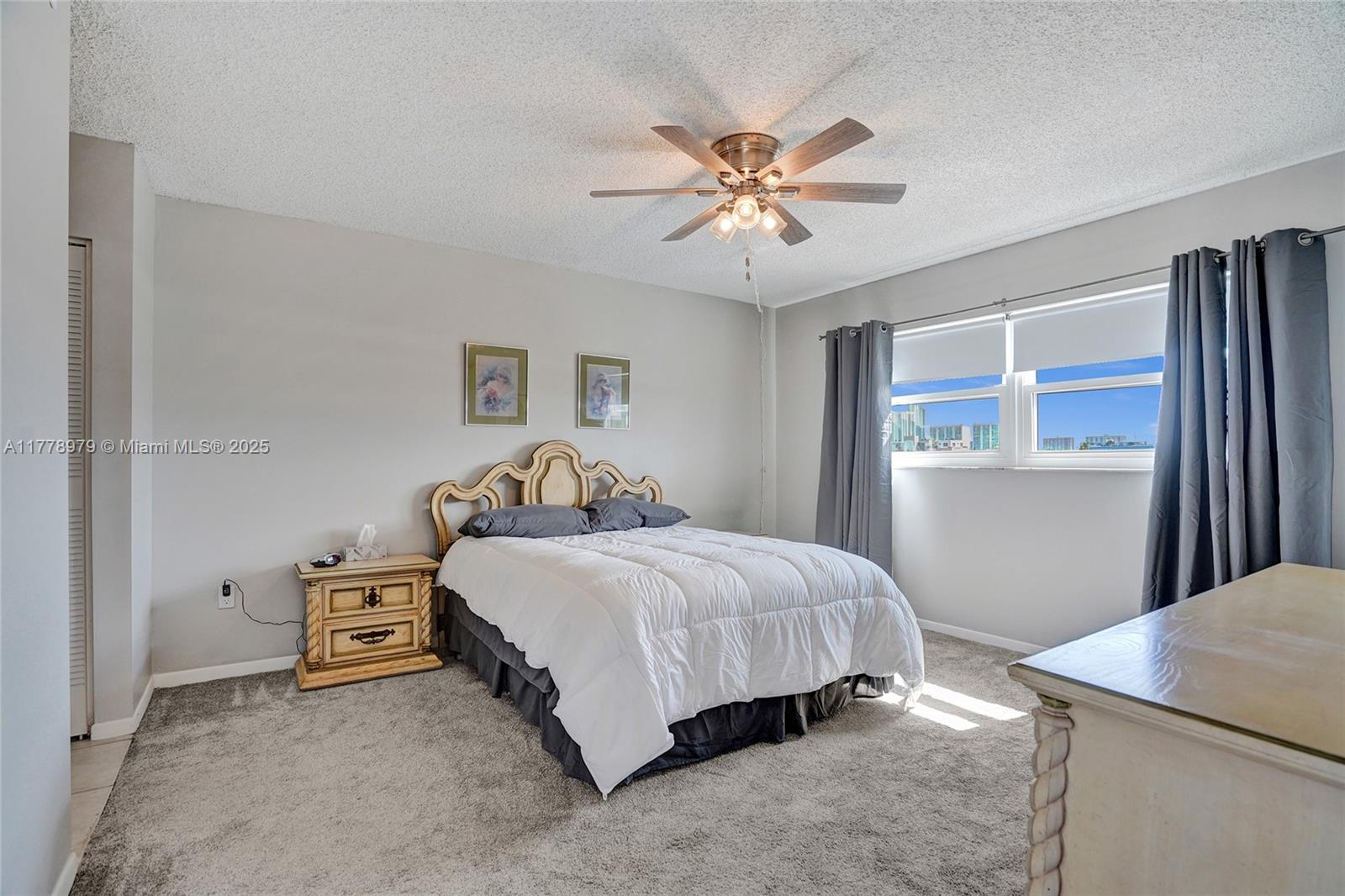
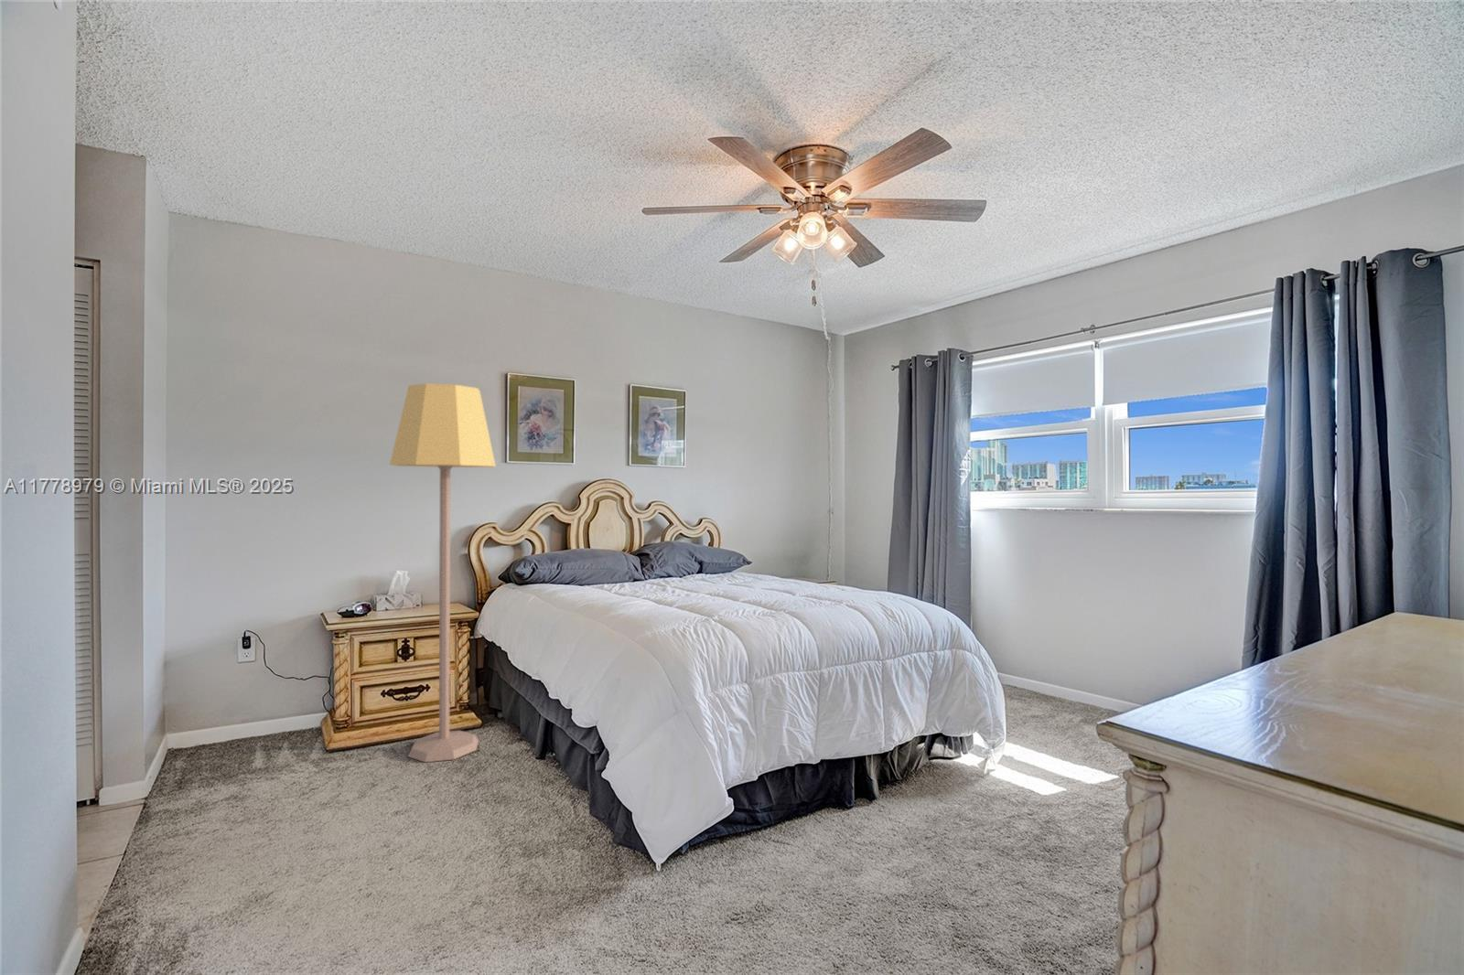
+ lamp [389,382,496,763]
